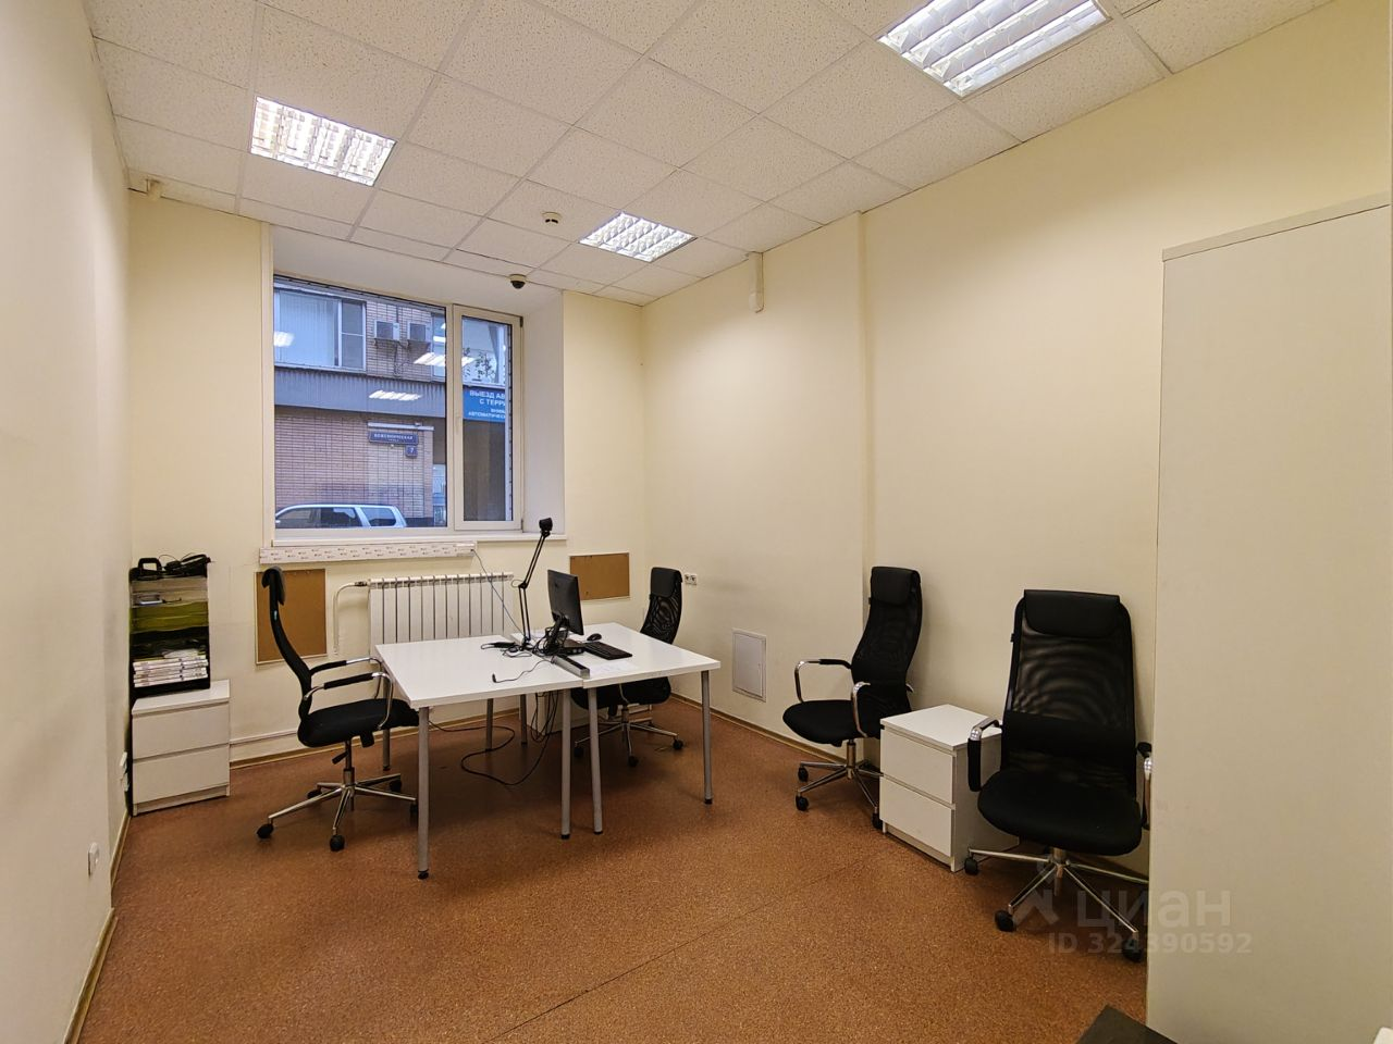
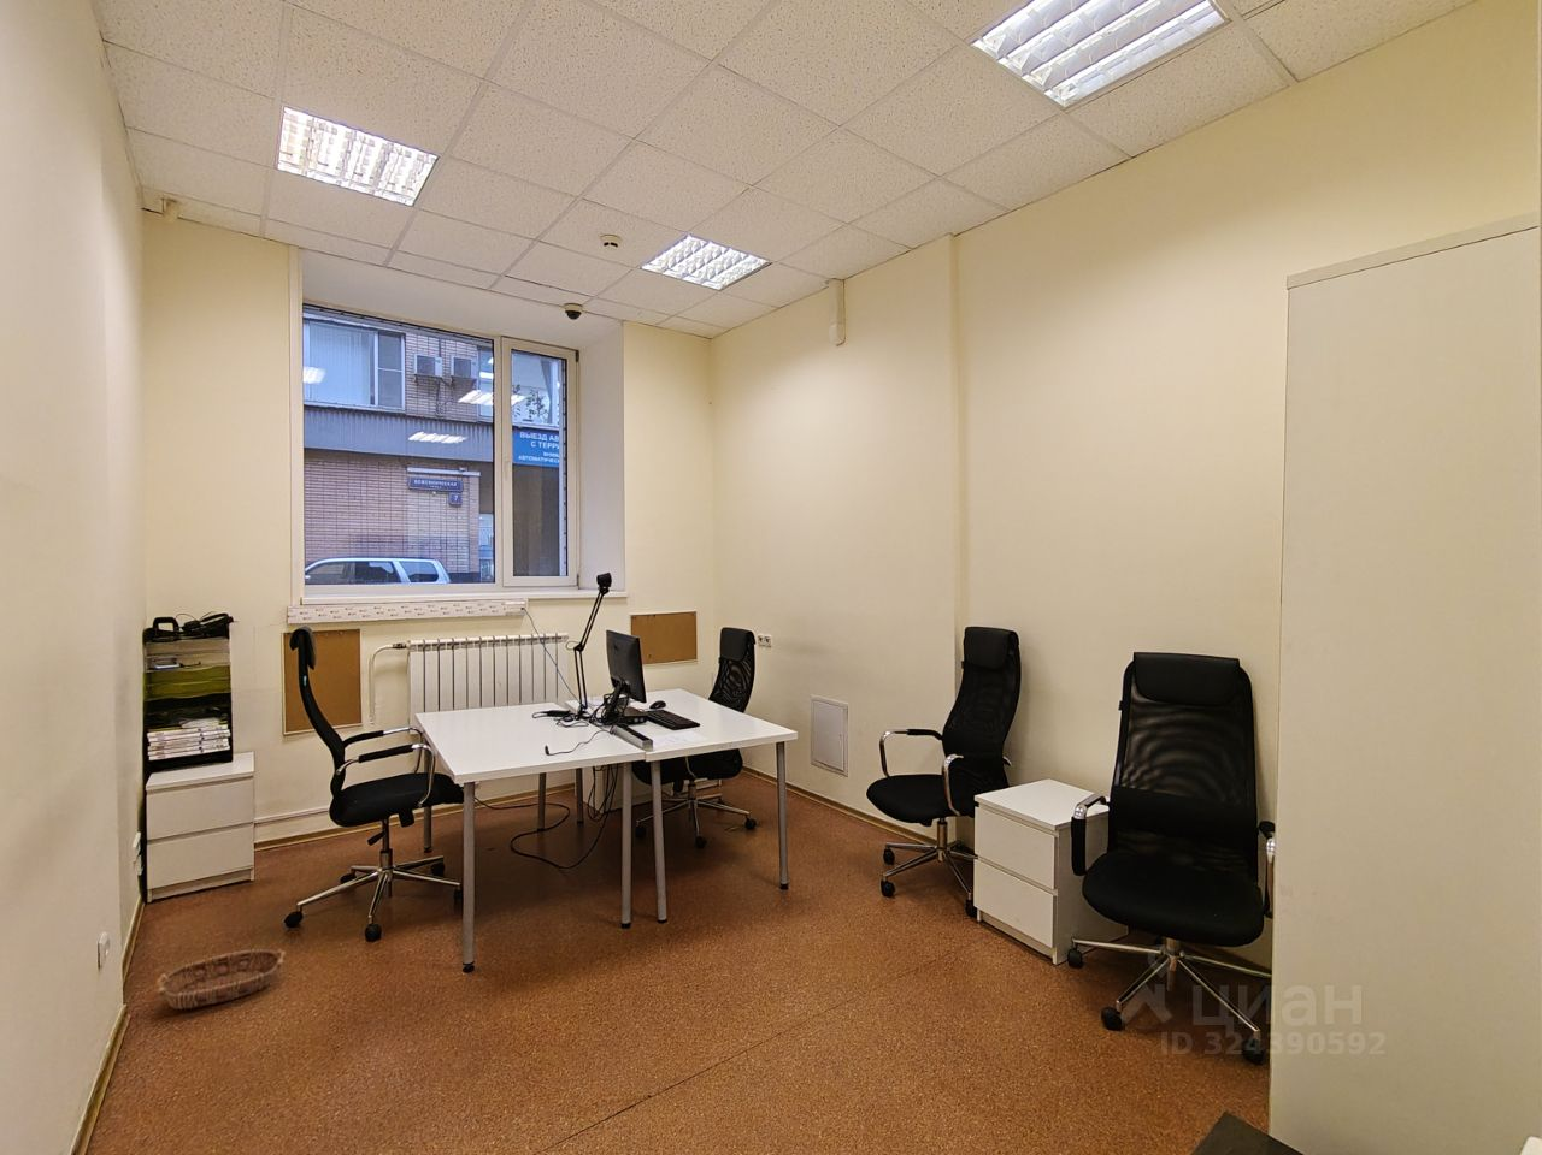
+ basket [155,948,287,1011]
